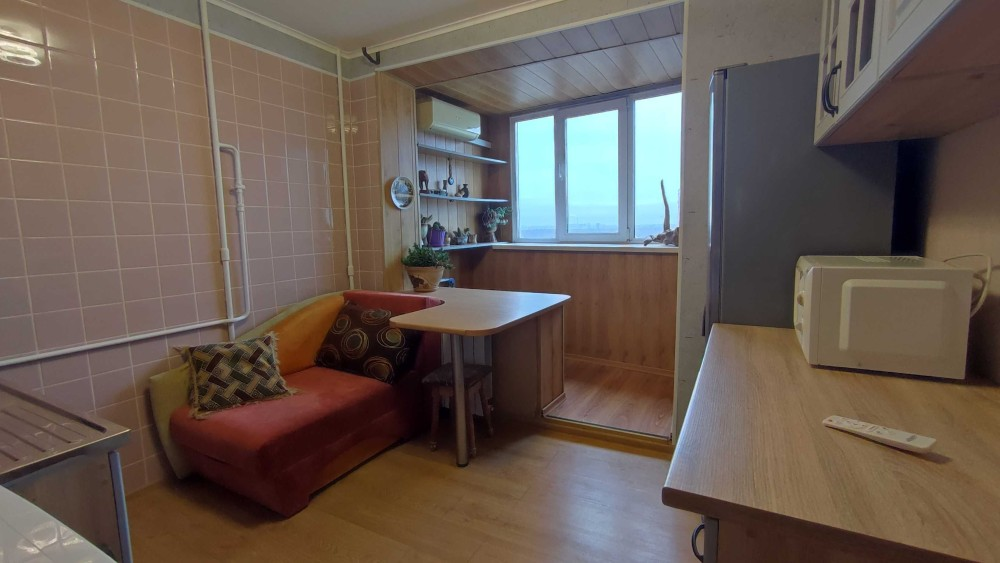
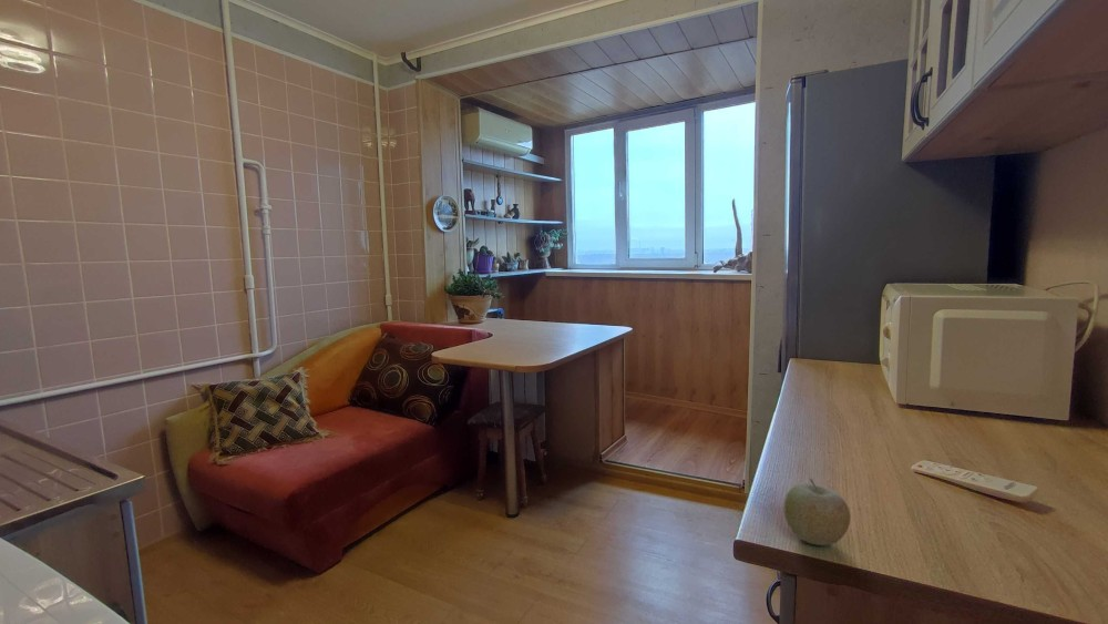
+ fruit [783,478,851,546]
